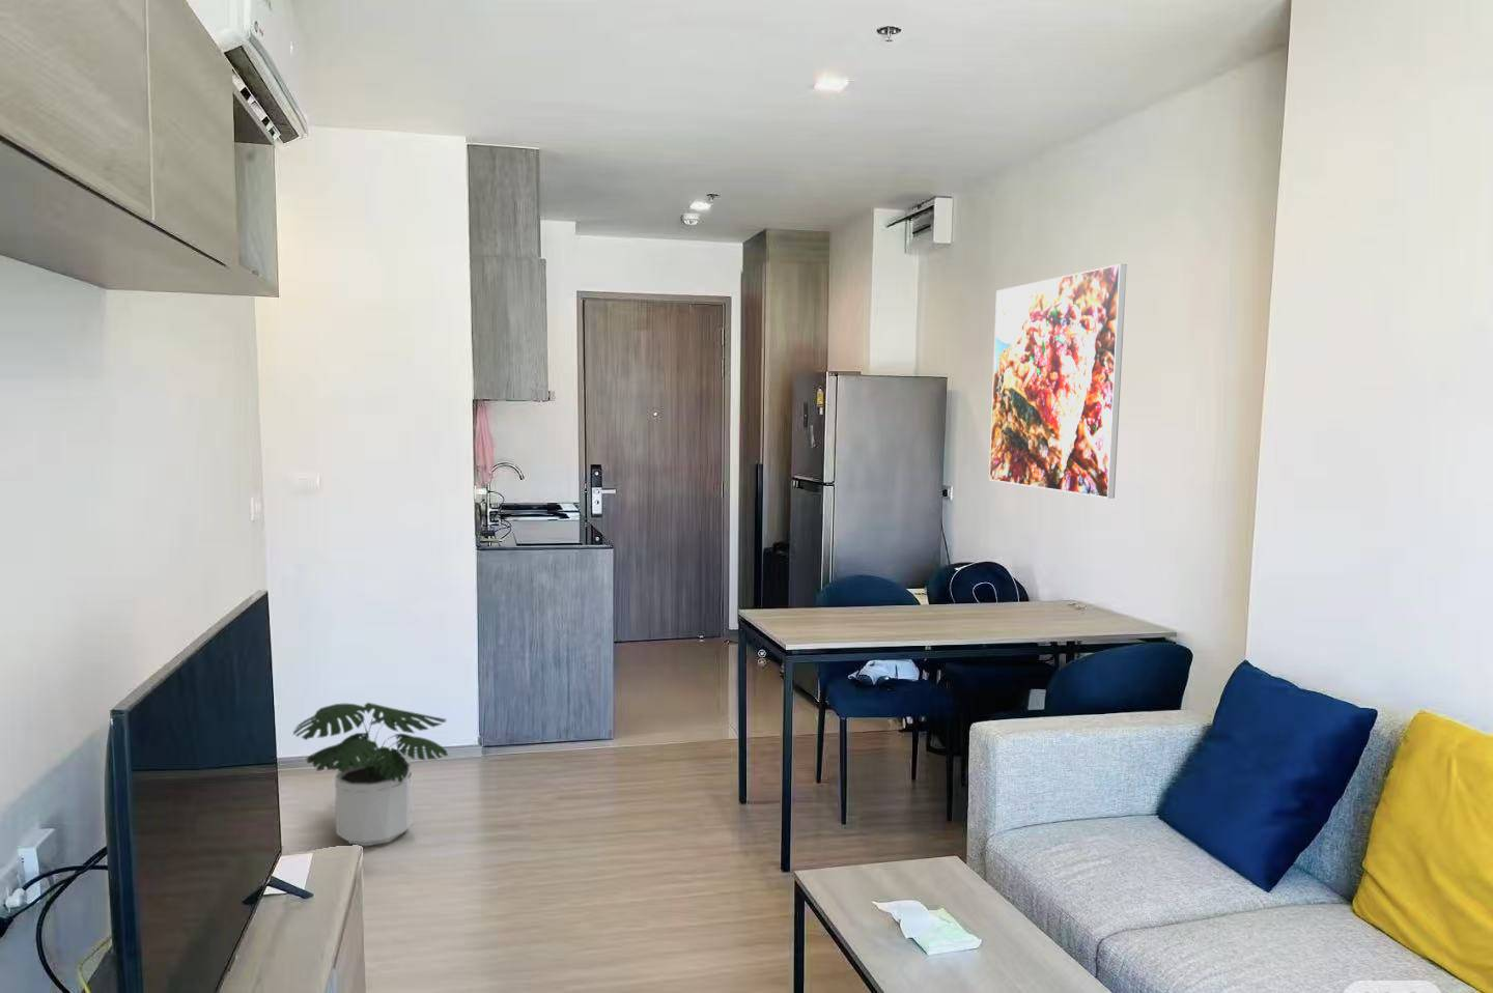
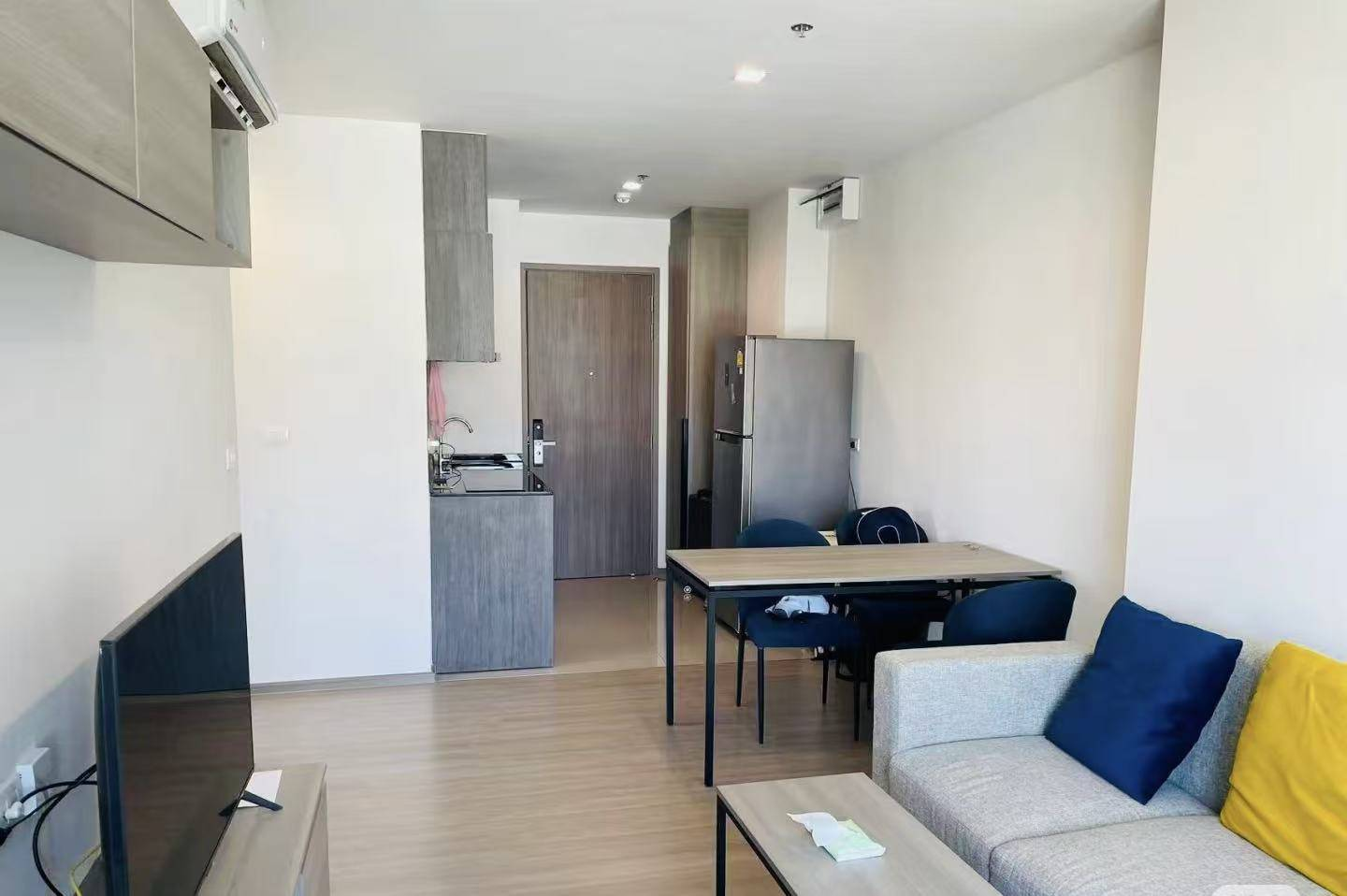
- potted plant [293,702,450,847]
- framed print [988,264,1128,500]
